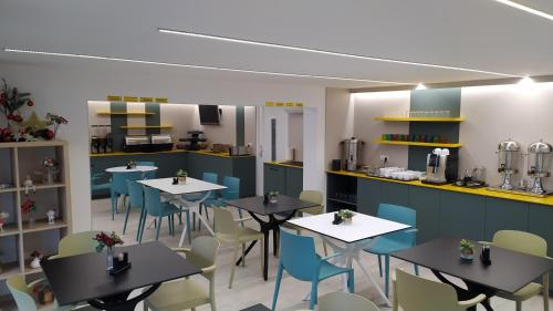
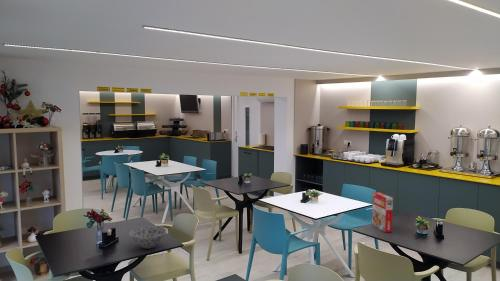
+ bowl [128,225,168,250]
+ cereal box [371,191,394,233]
